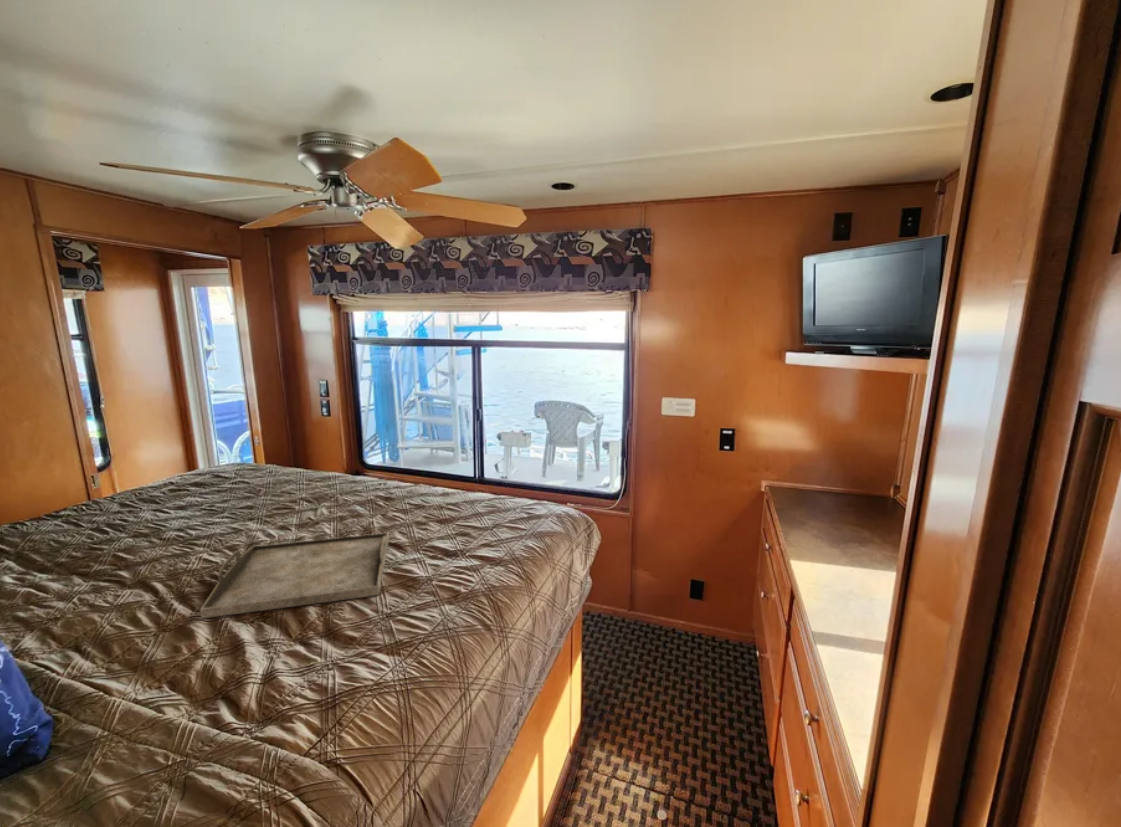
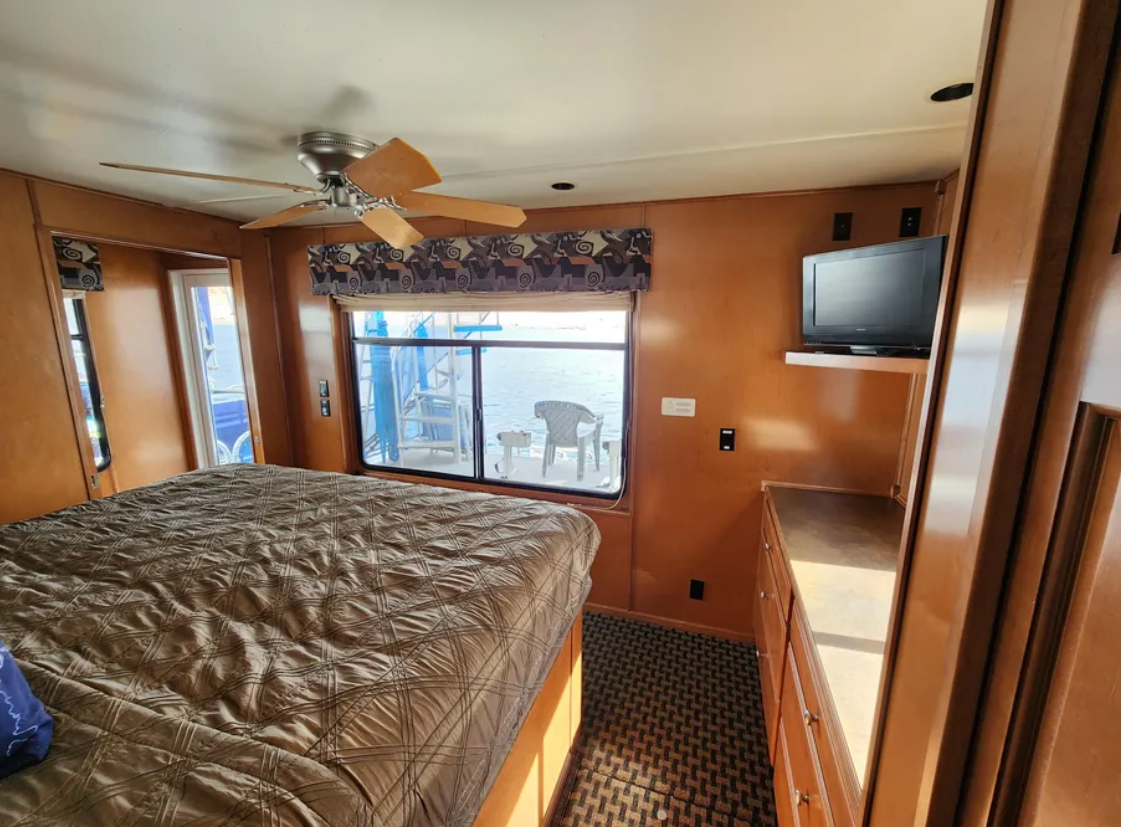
- serving tray [199,532,390,619]
